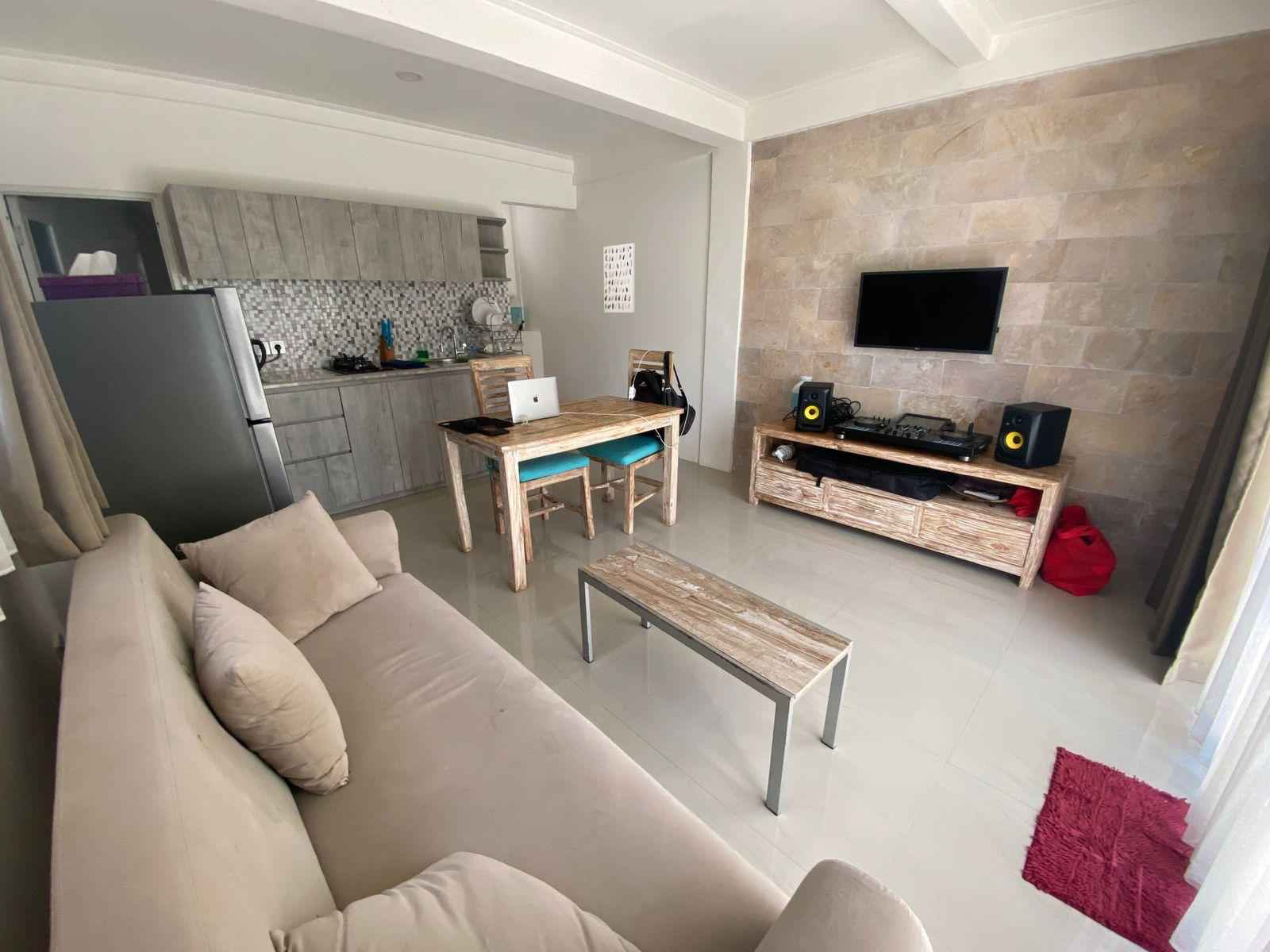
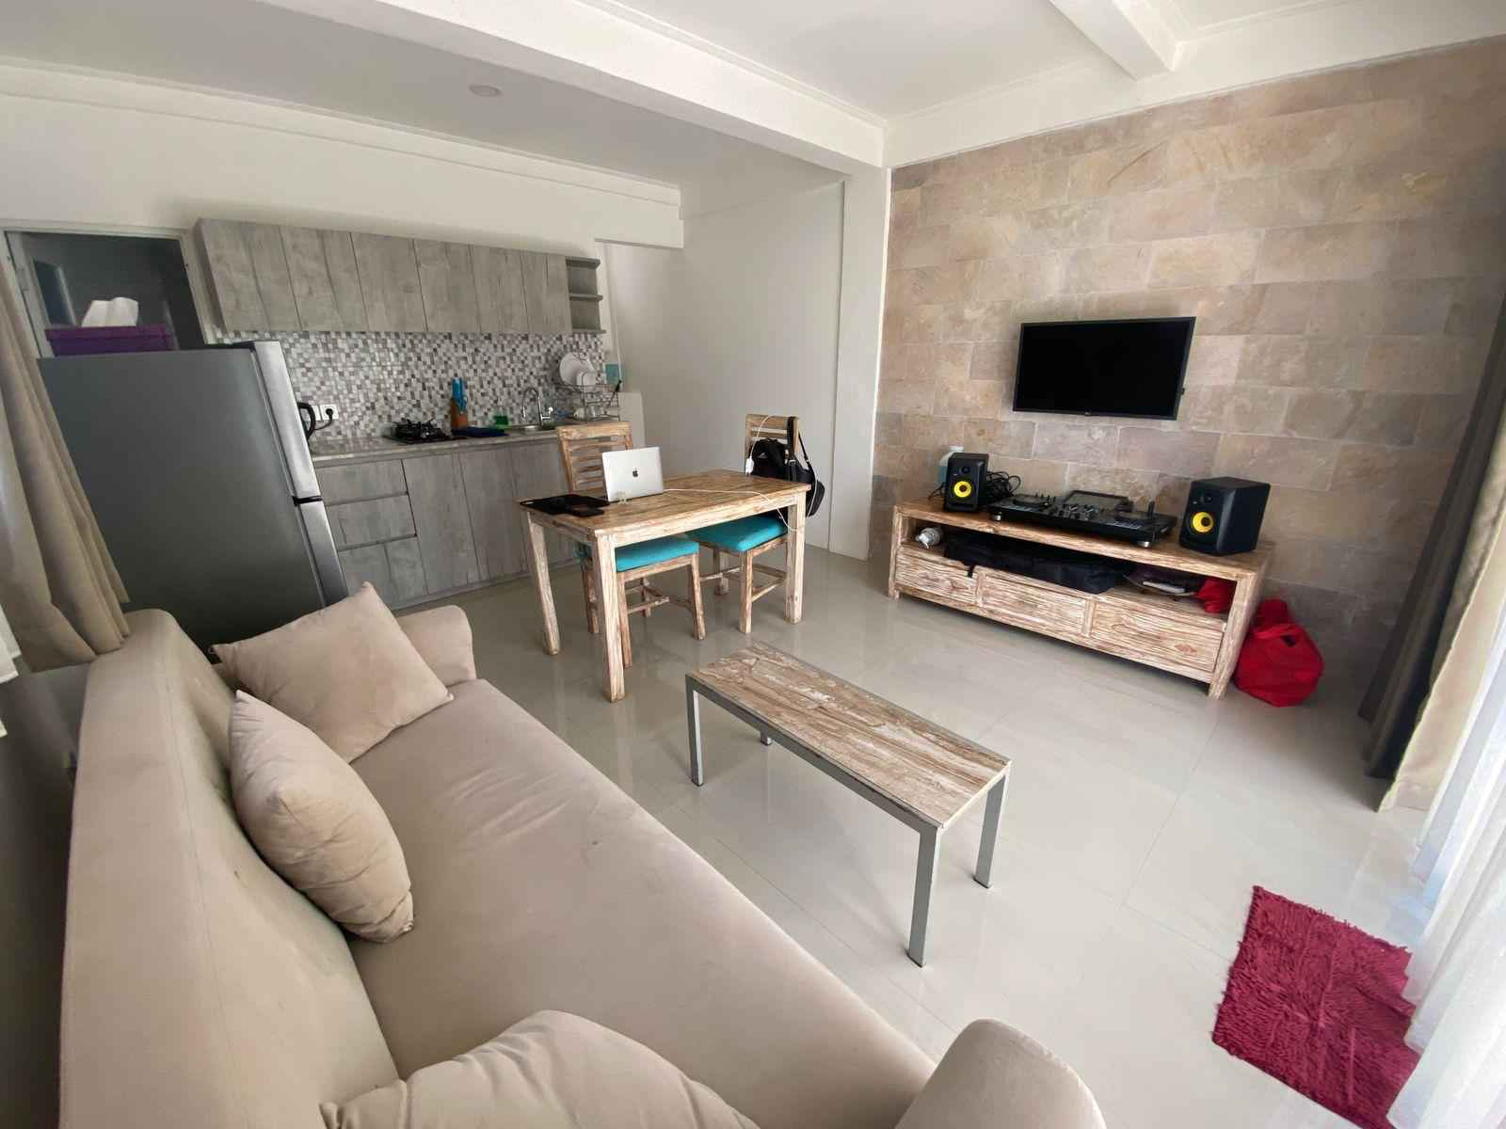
- wall art [602,243,636,313]
